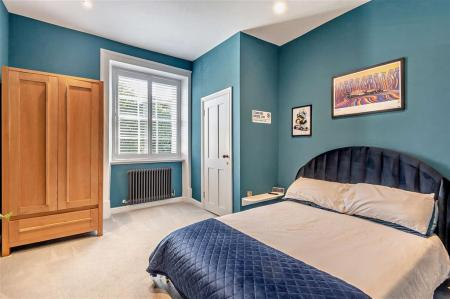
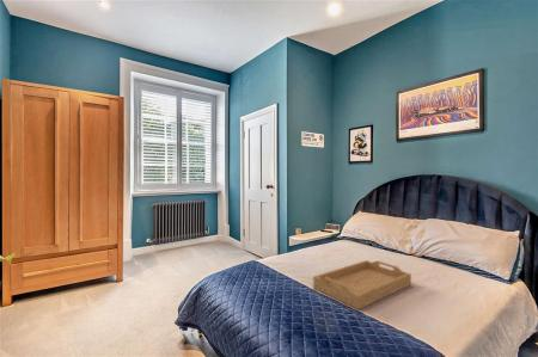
+ serving tray [312,259,412,310]
